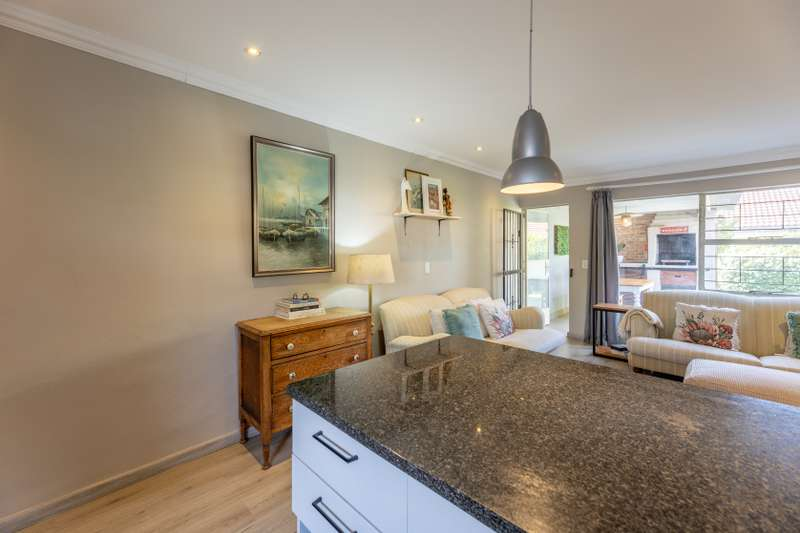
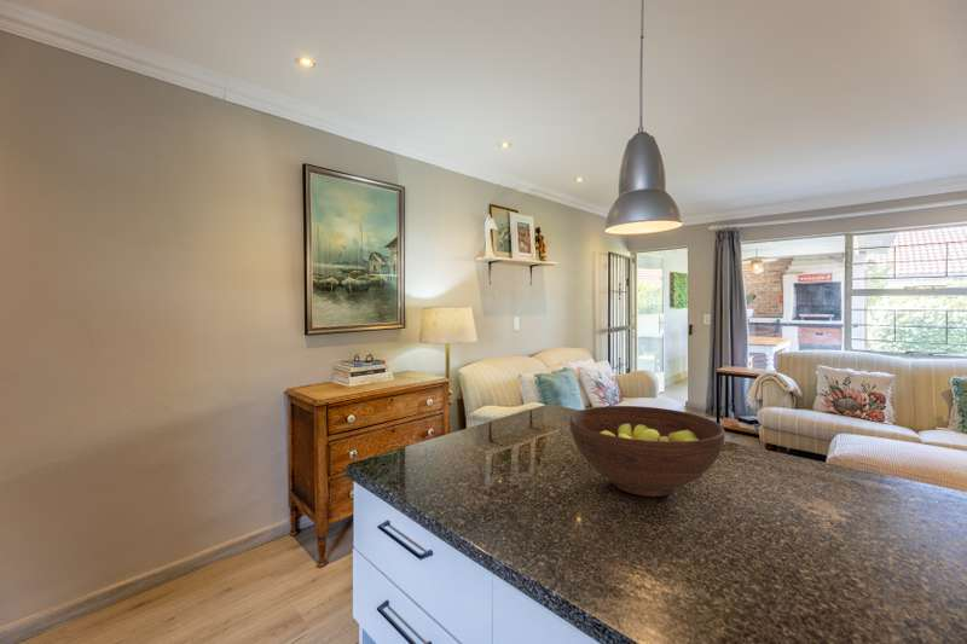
+ fruit bowl [568,405,726,498]
